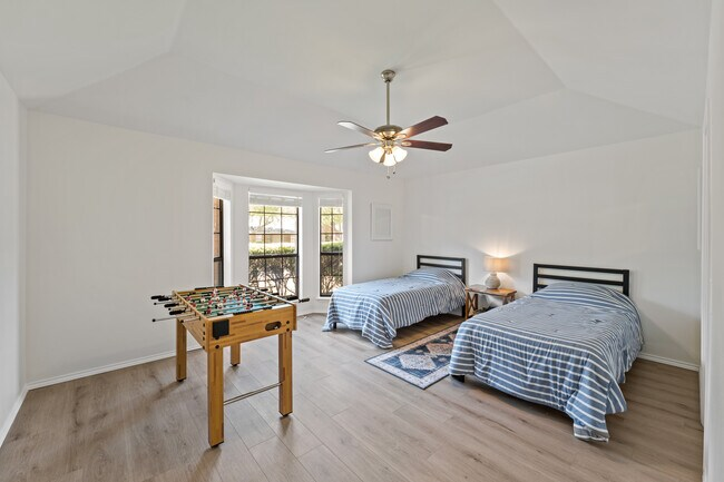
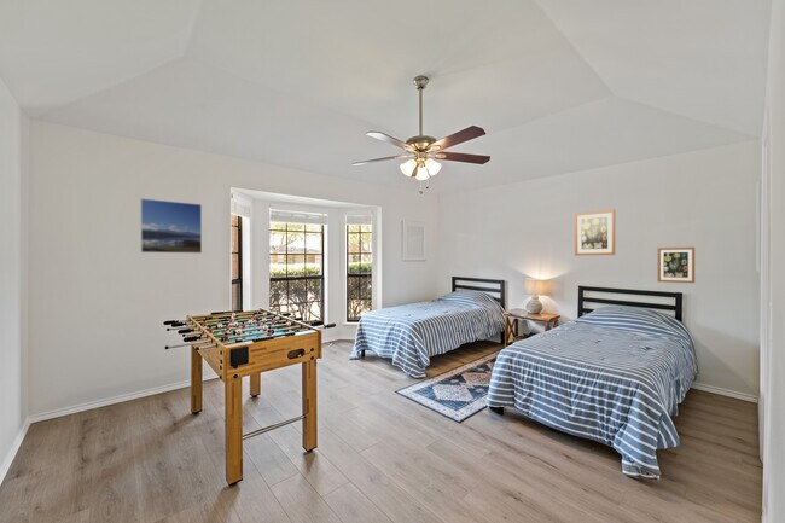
+ wall art [657,246,696,284]
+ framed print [139,197,203,254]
+ wall art [574,209,616,256]
